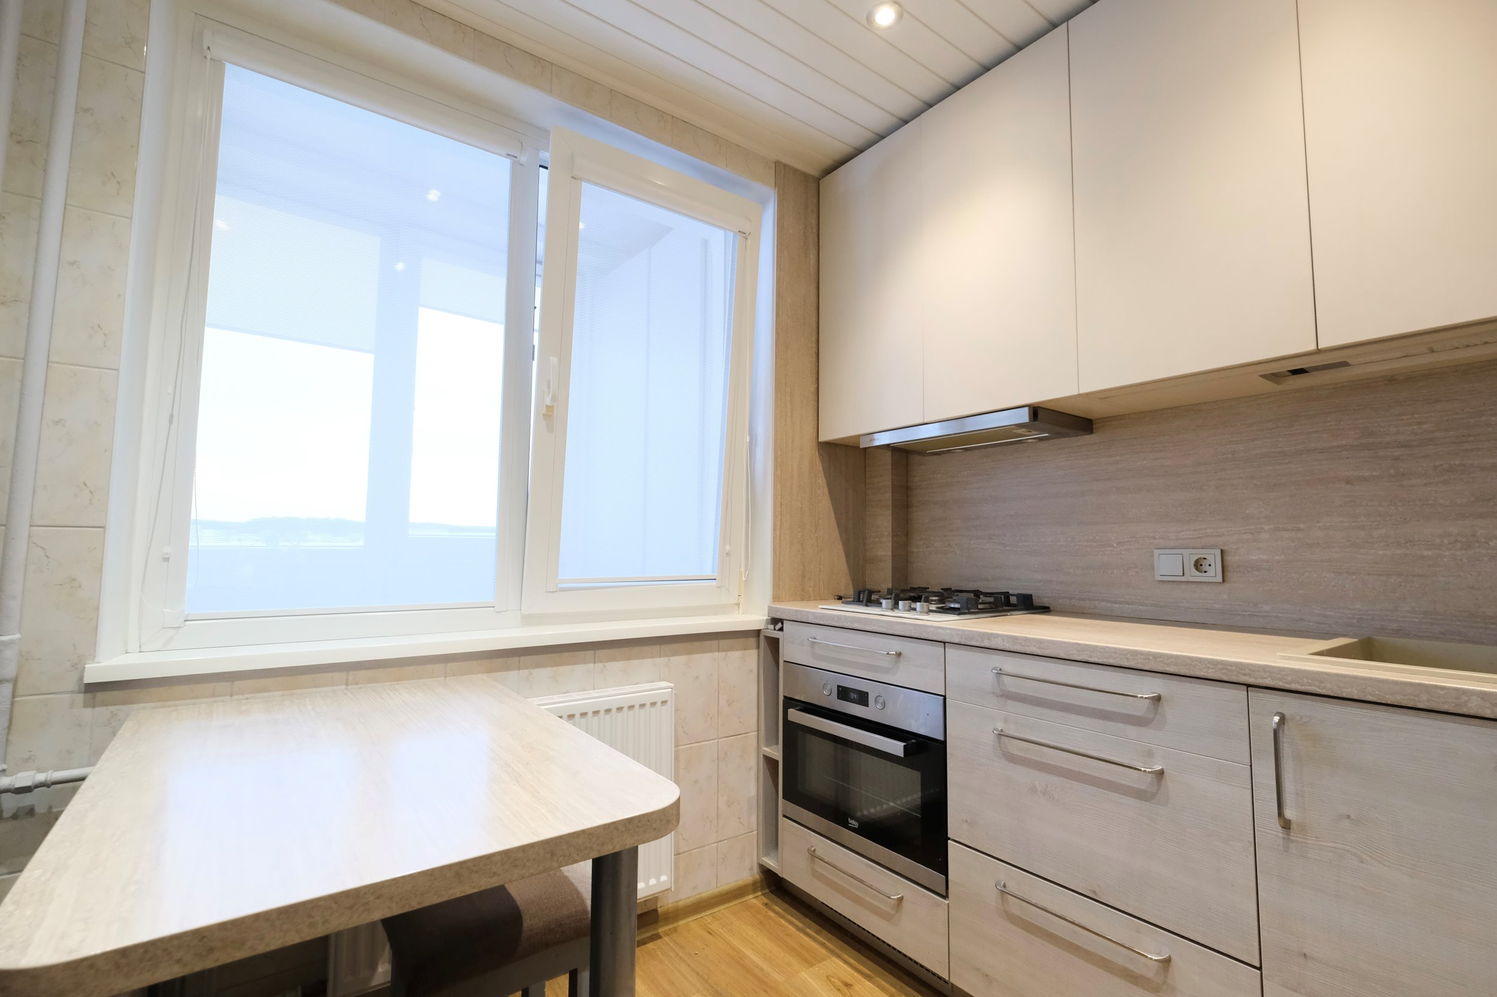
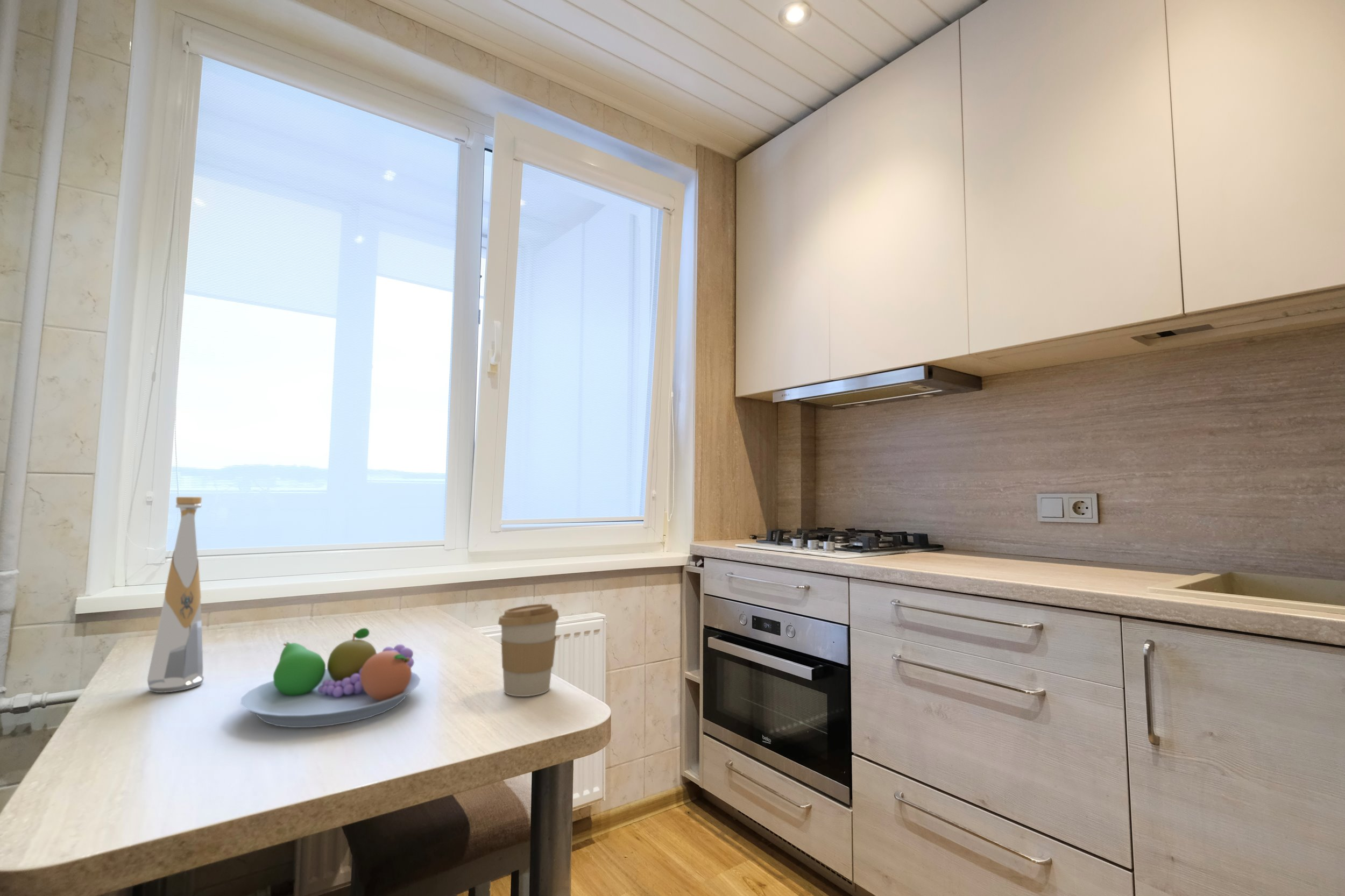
+ bottle [147,496,204,693]
+ coffee cup [498,603,560,697]
+ fruit bowl [240,628,421,728]
